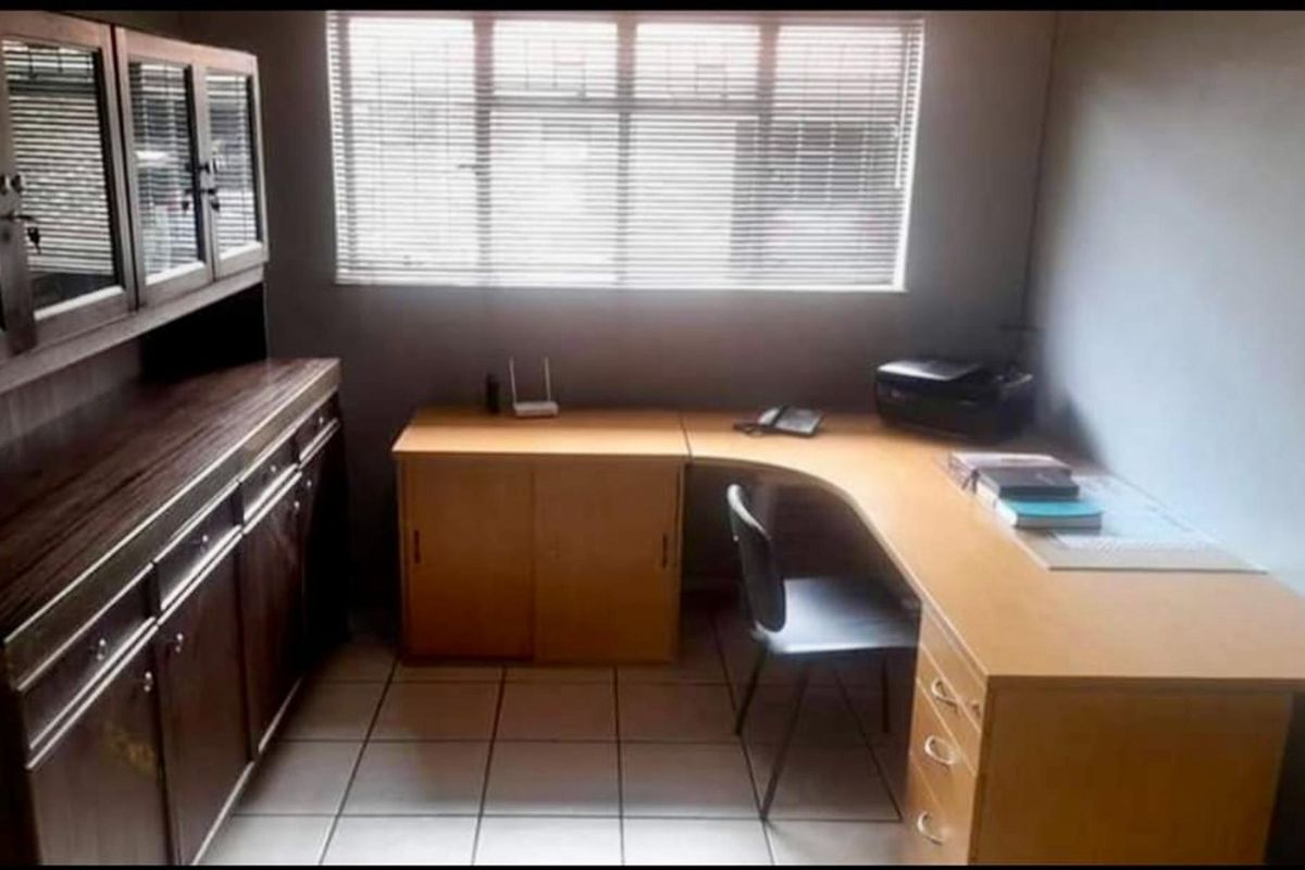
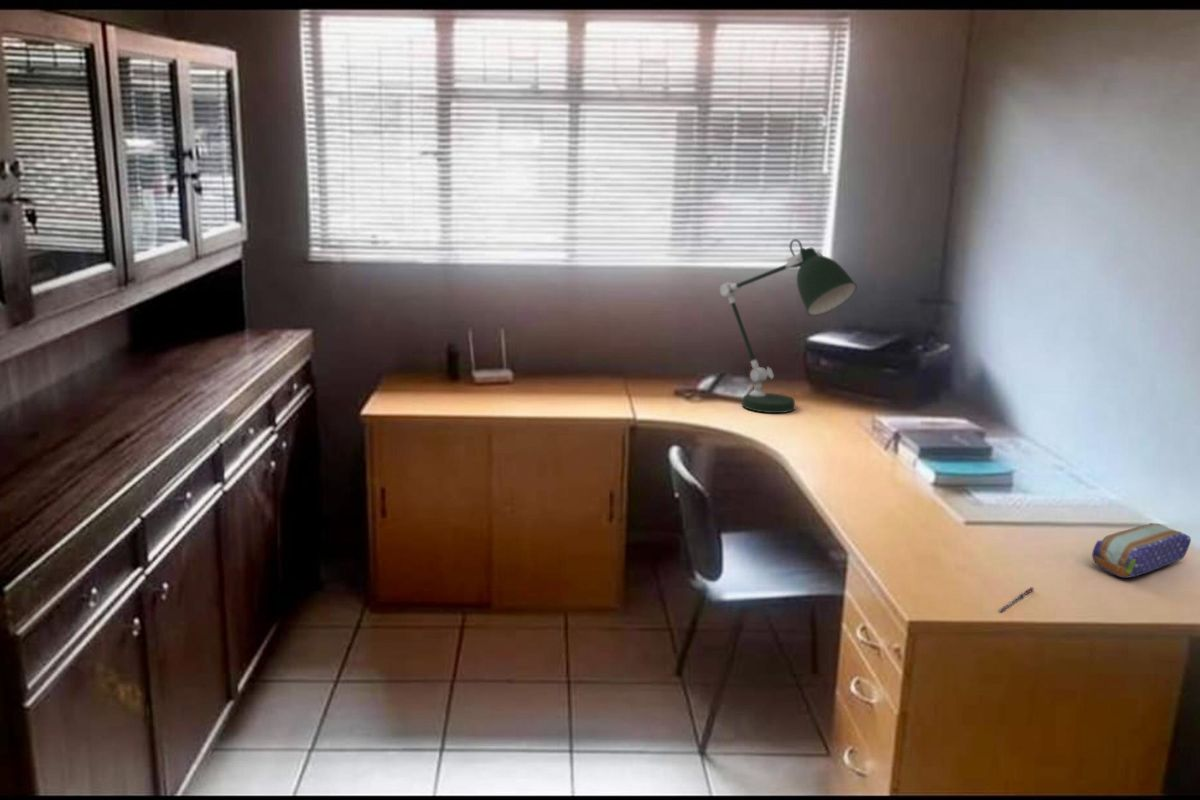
+ desk lamp [718,238,858,414]
+ pen [999,586,1035,612]
+ pencil case [1091,522,1192,579]
